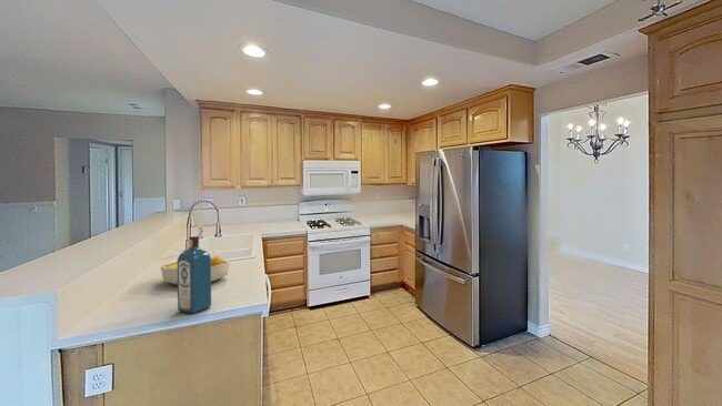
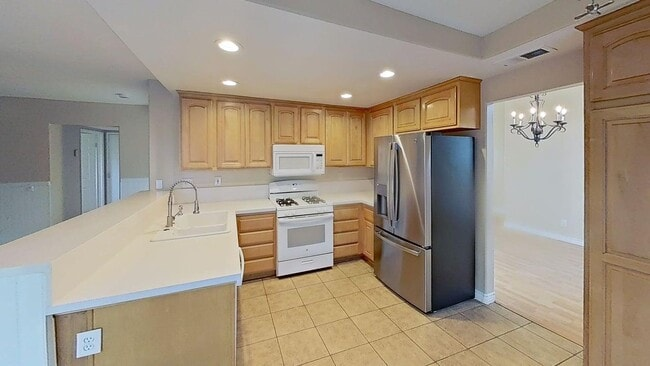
- fruit bowl [160,255,231,286]
- liquor [177,235,212,315]
